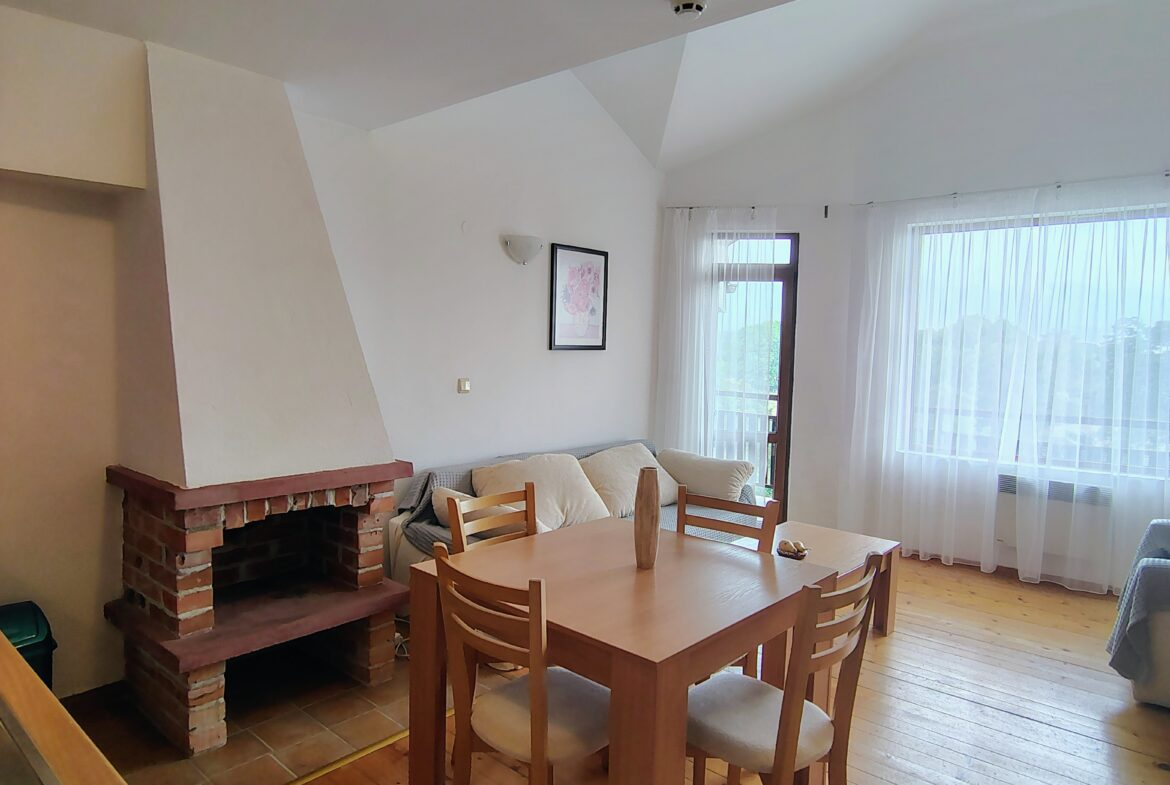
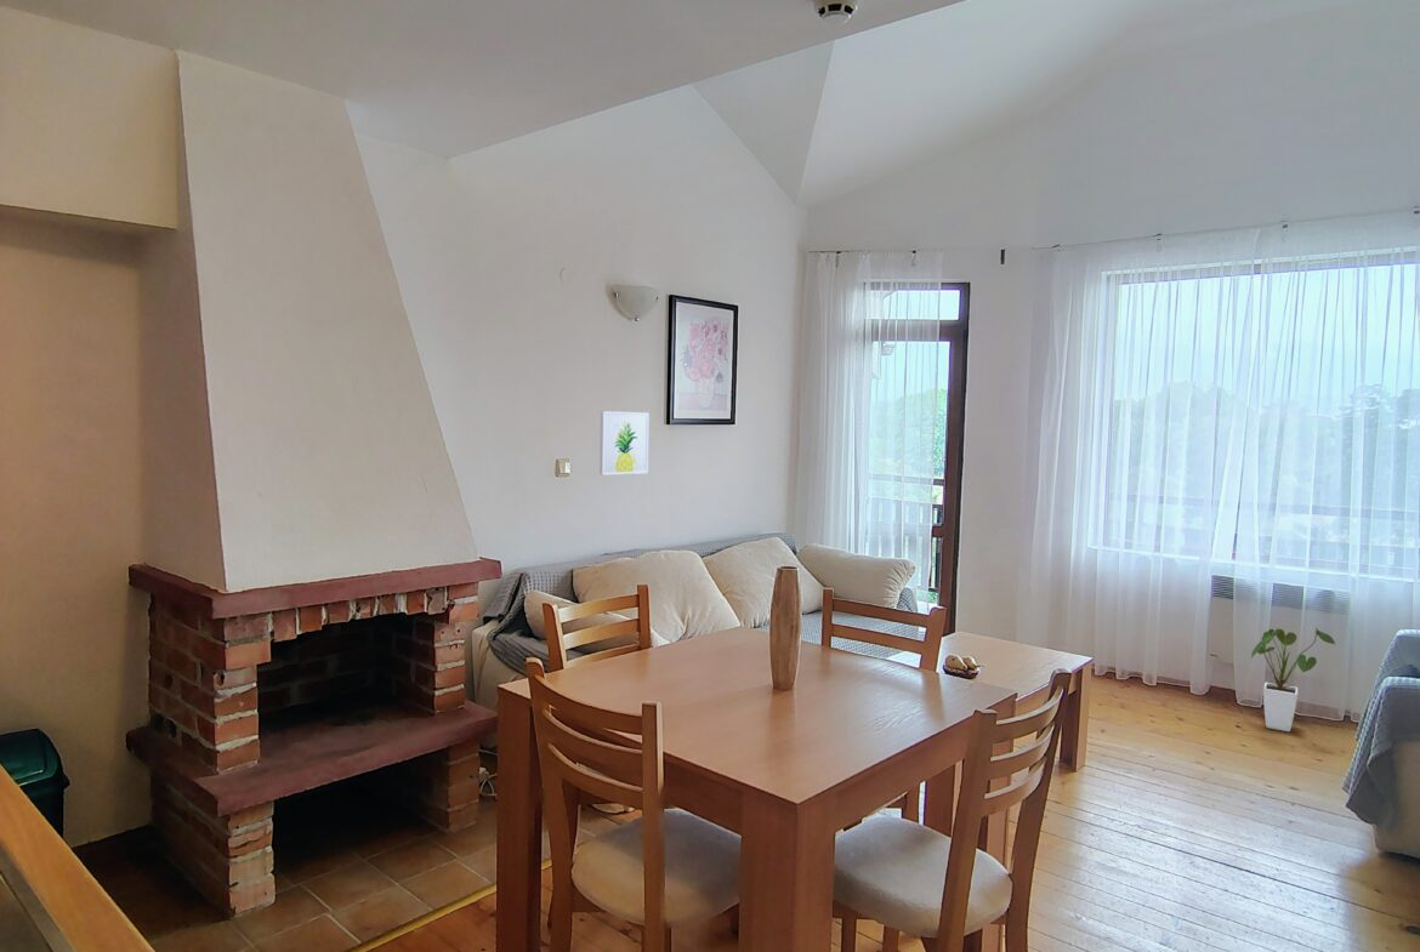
+ house plant [1250,627,1337,732]
+ wall art [598,410,651,477]
